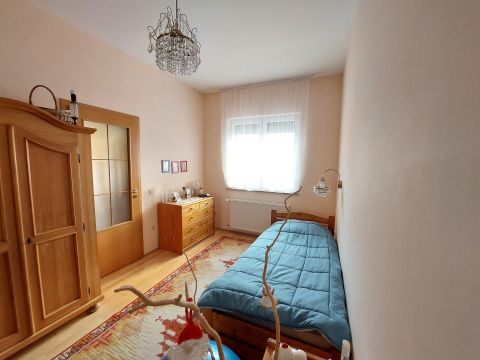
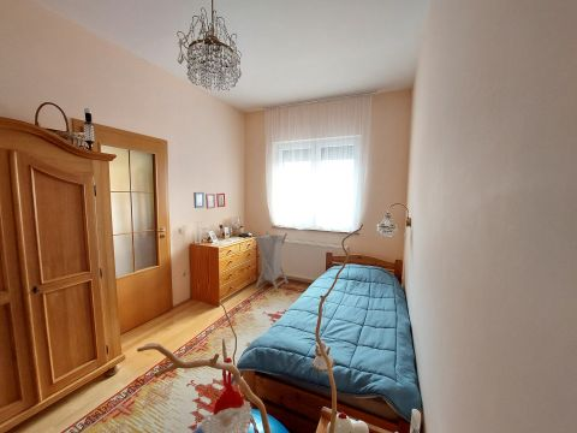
+ laundry hamper [254,230,288,292]
